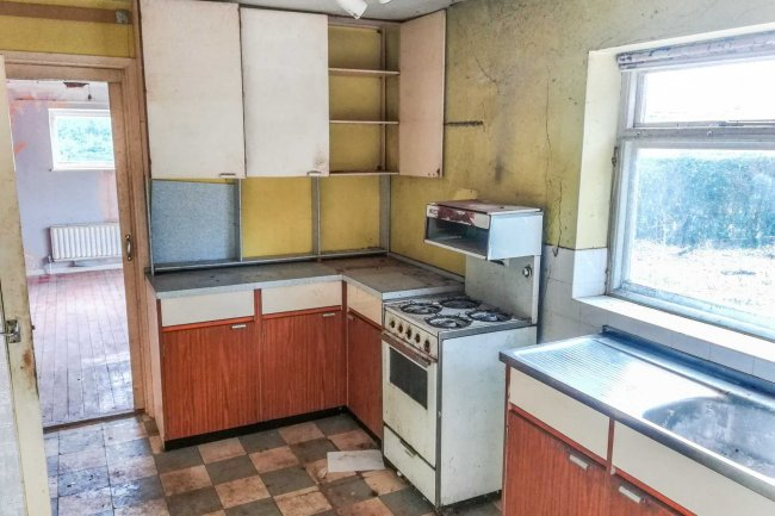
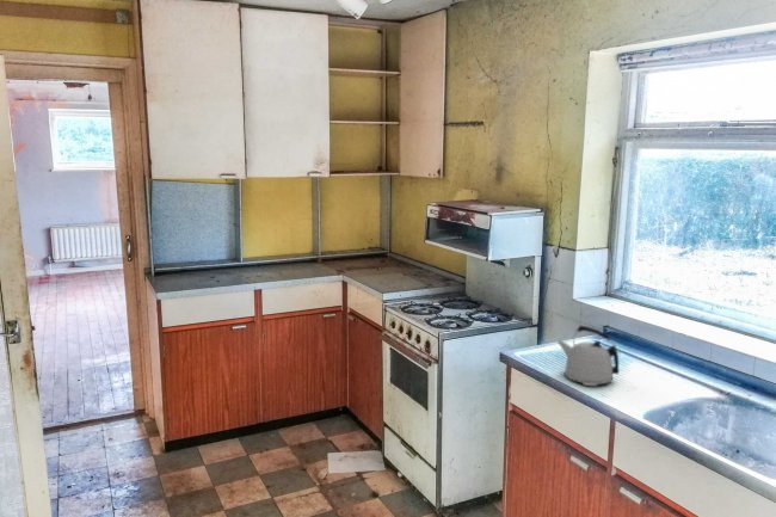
+ kettle [556,325,621,387]
